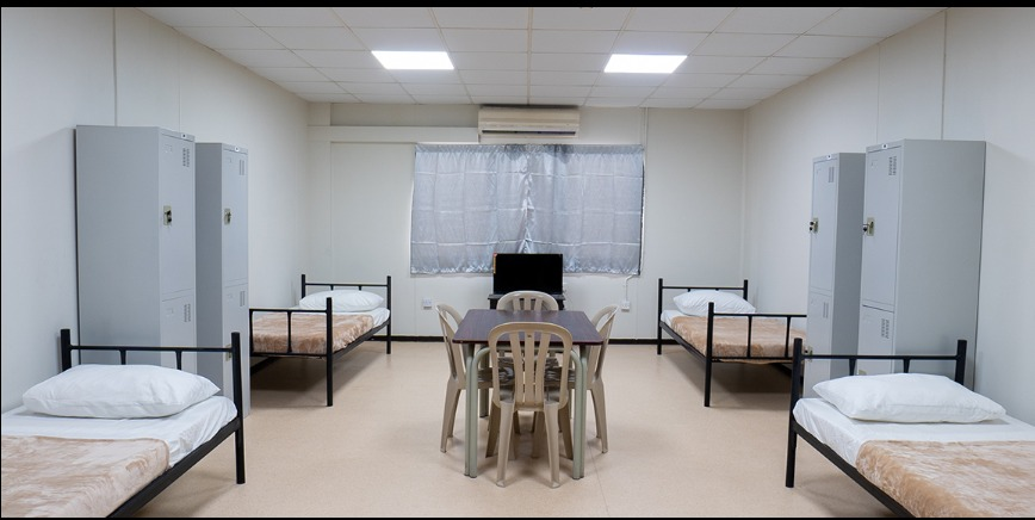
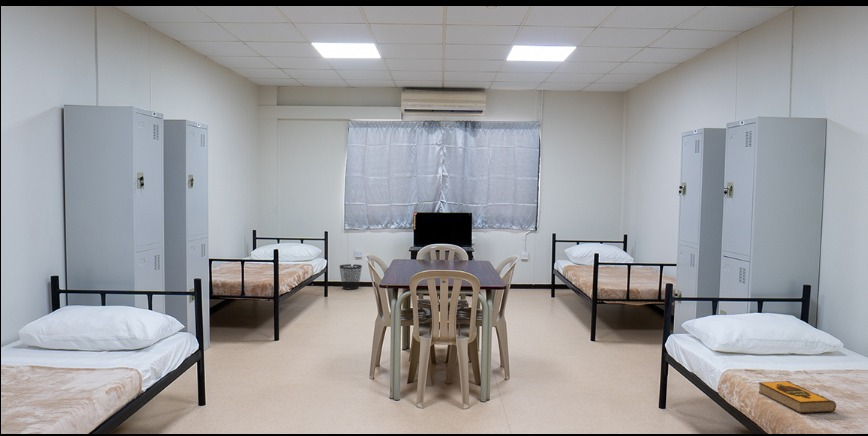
+ wastebasket [339,263,363,291]
+ hardback book [757,380,837,414]
